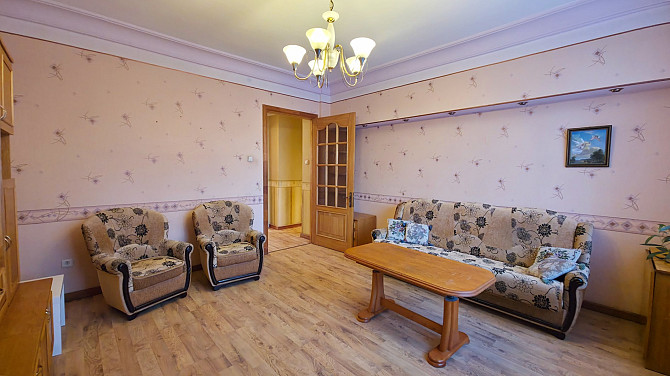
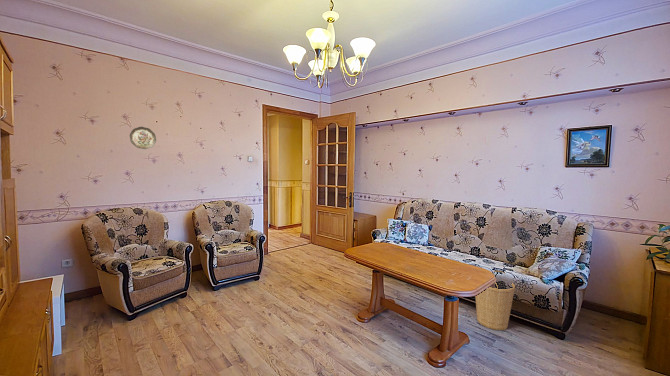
+ decorative plate [129,126,157,150]
+ basket [474,270,516,331]
